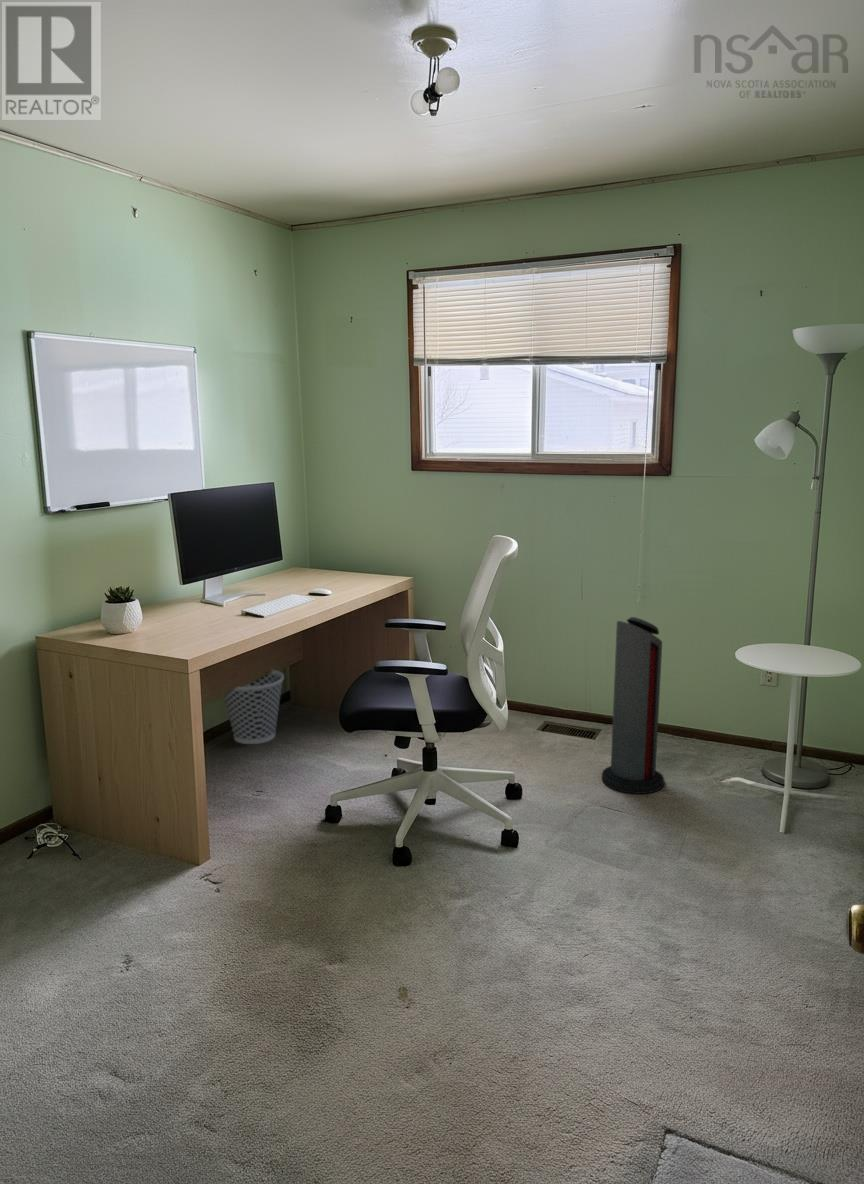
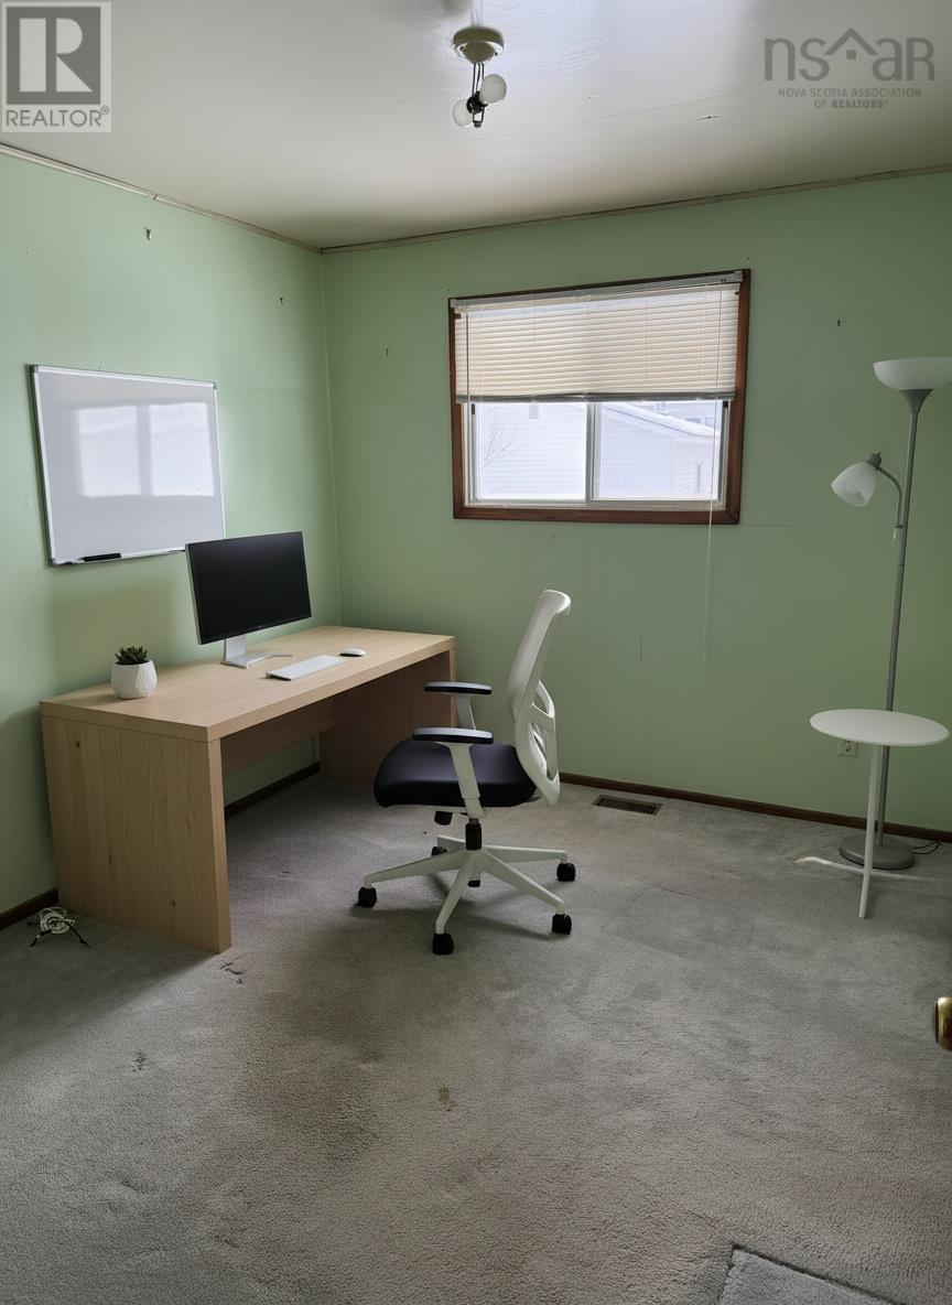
- wastebasket [223,669,285,745]
- air purifier [601,616,665,795]
